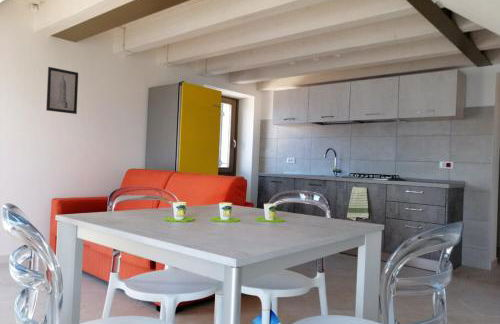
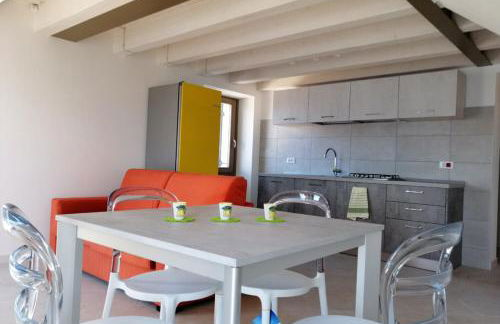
- wall art [45,66,79,115]
